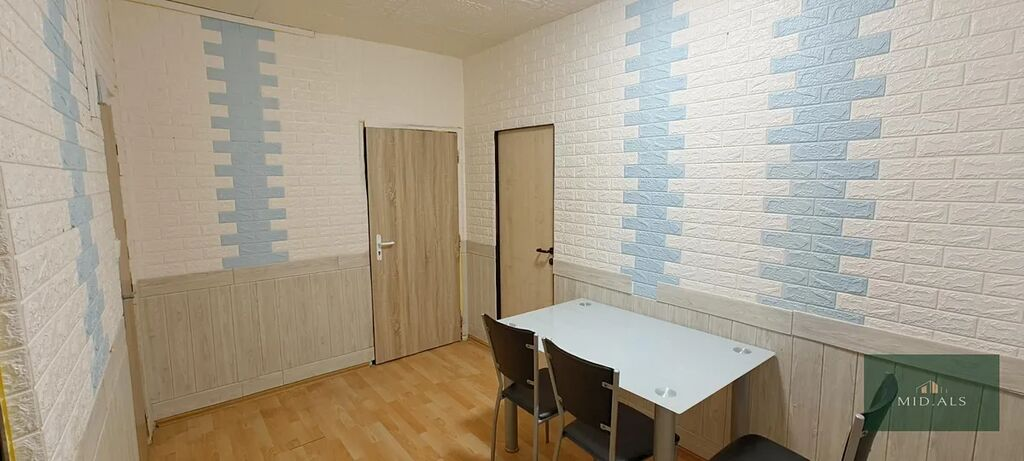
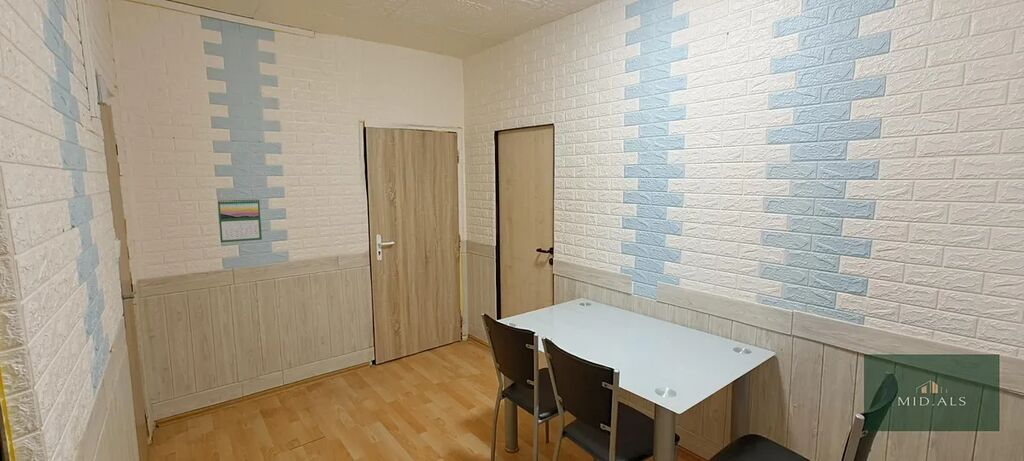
+ calendar [217,197,263,243]
